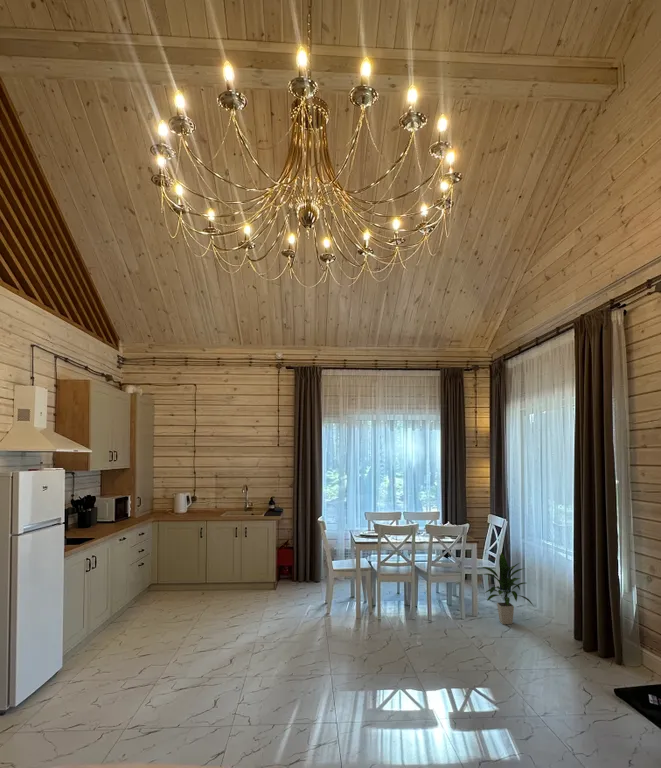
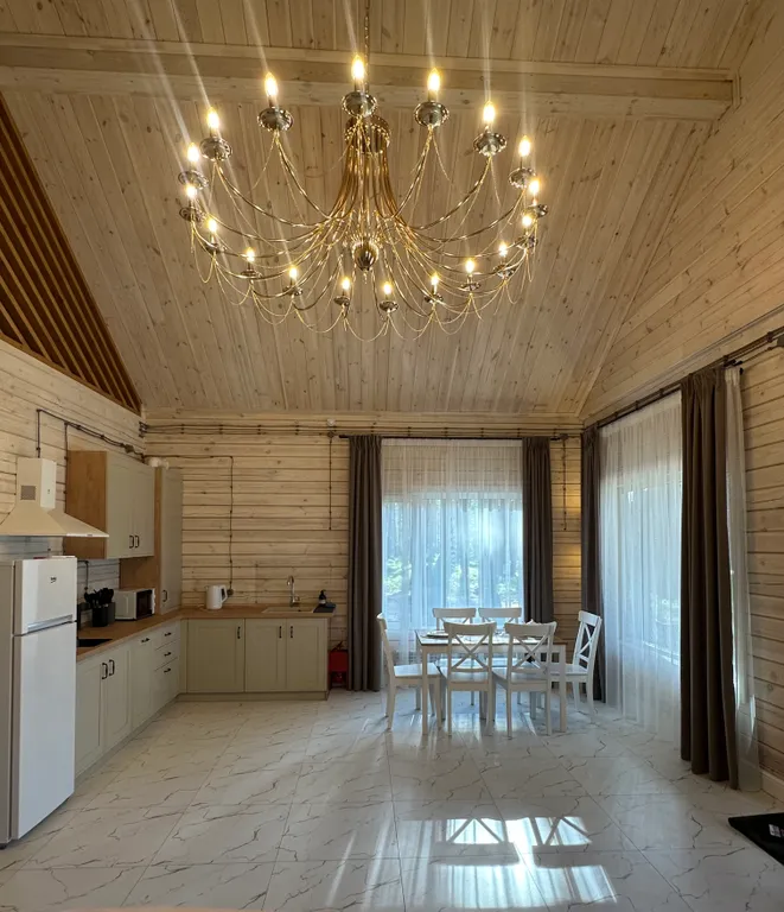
- indoor plant [480,551,536,625]
